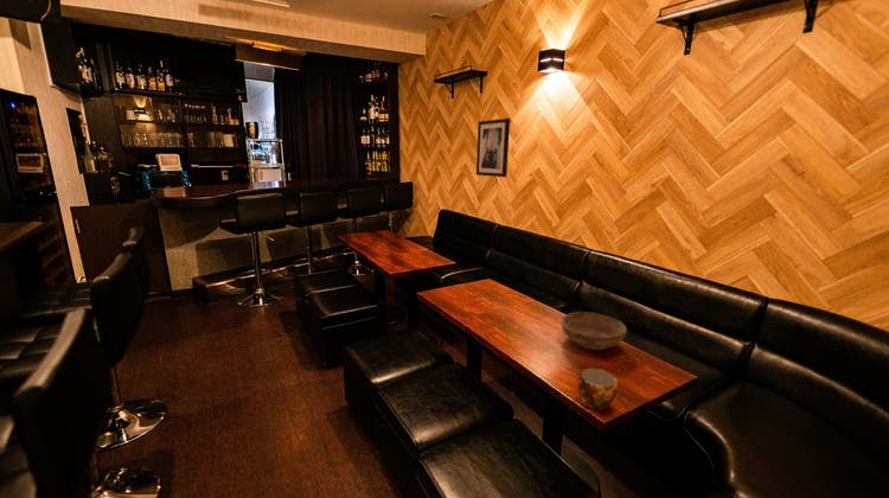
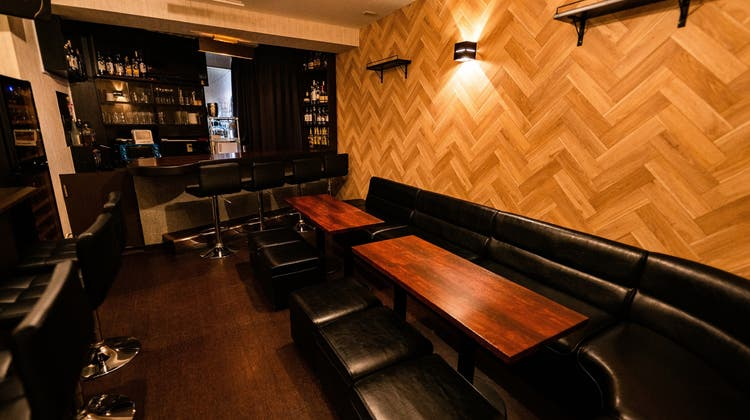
- cup [577,366,619,411]
- wall art [475,117,511,178]
- bowl [561,311,628,351]
